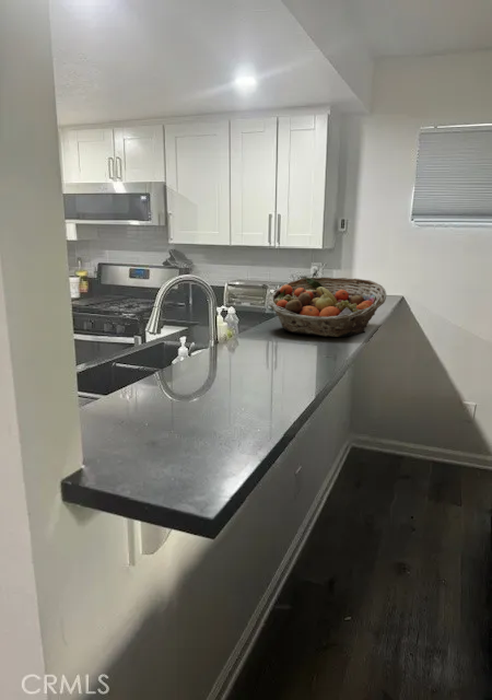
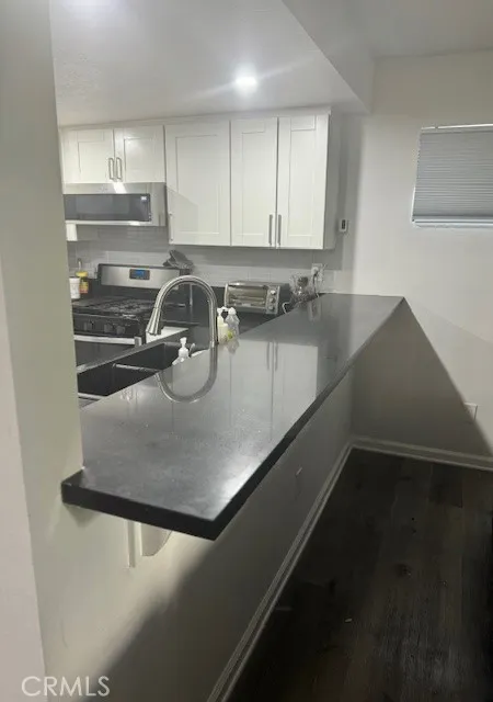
- fruit basket [267,276,387,338]
